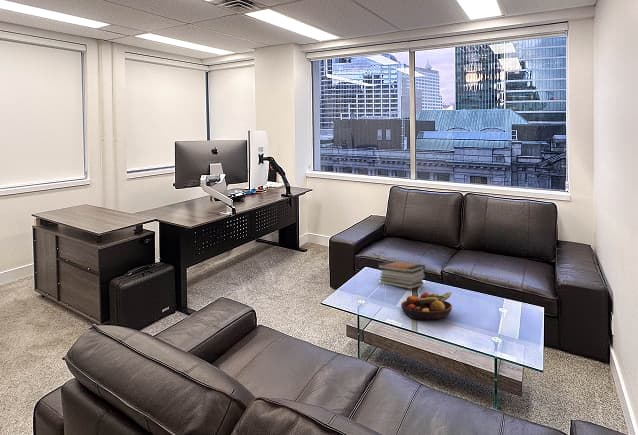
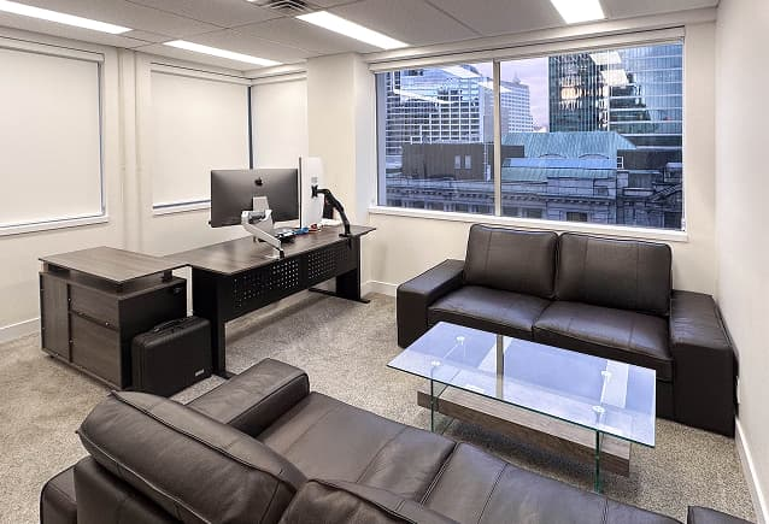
- fruit bowl [400,291,453,321]
- book stack [377,260,426,290]
